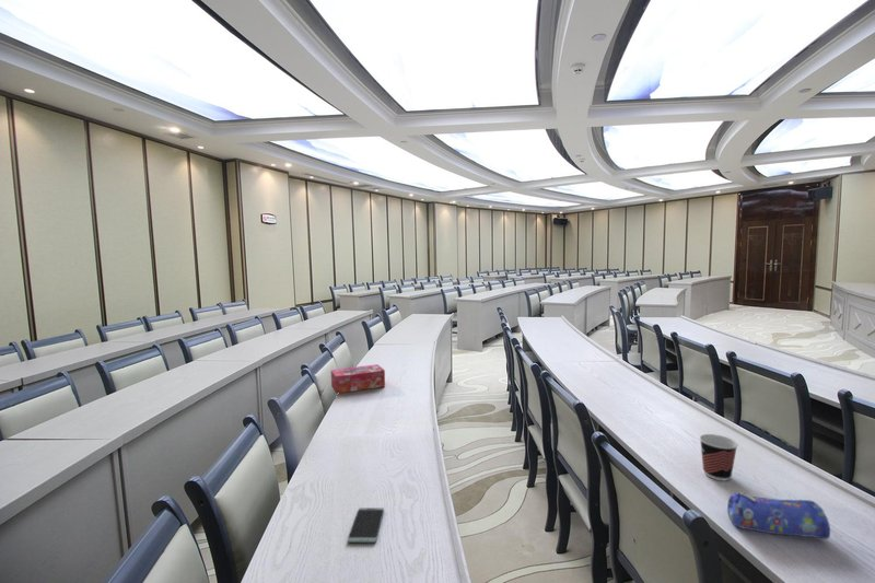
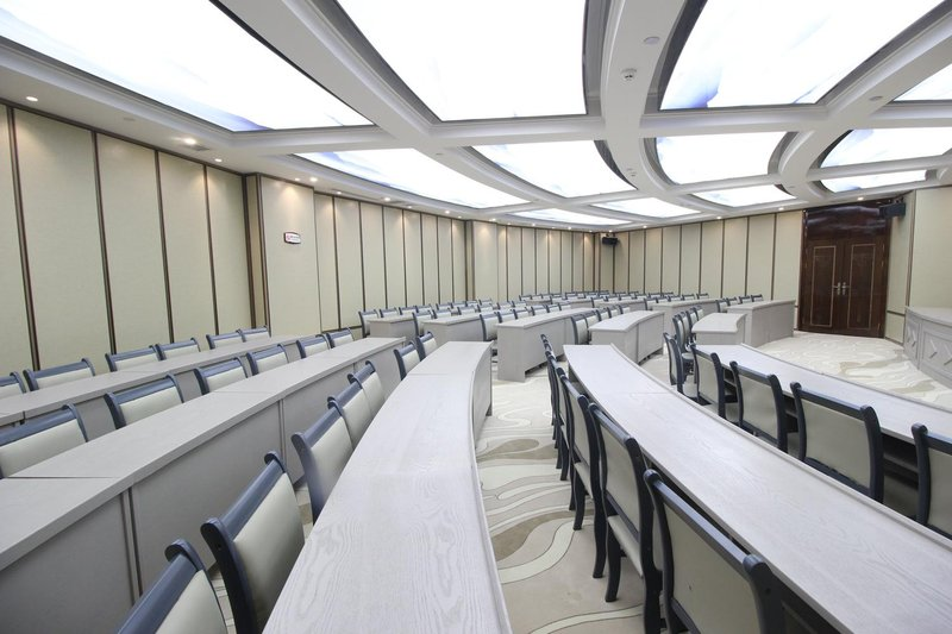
- smartphone [347,506,385,544]
- tissue box [330,363,386,395]
- pencil case [726,491,831,540]
- cup [699,433,739,481]
